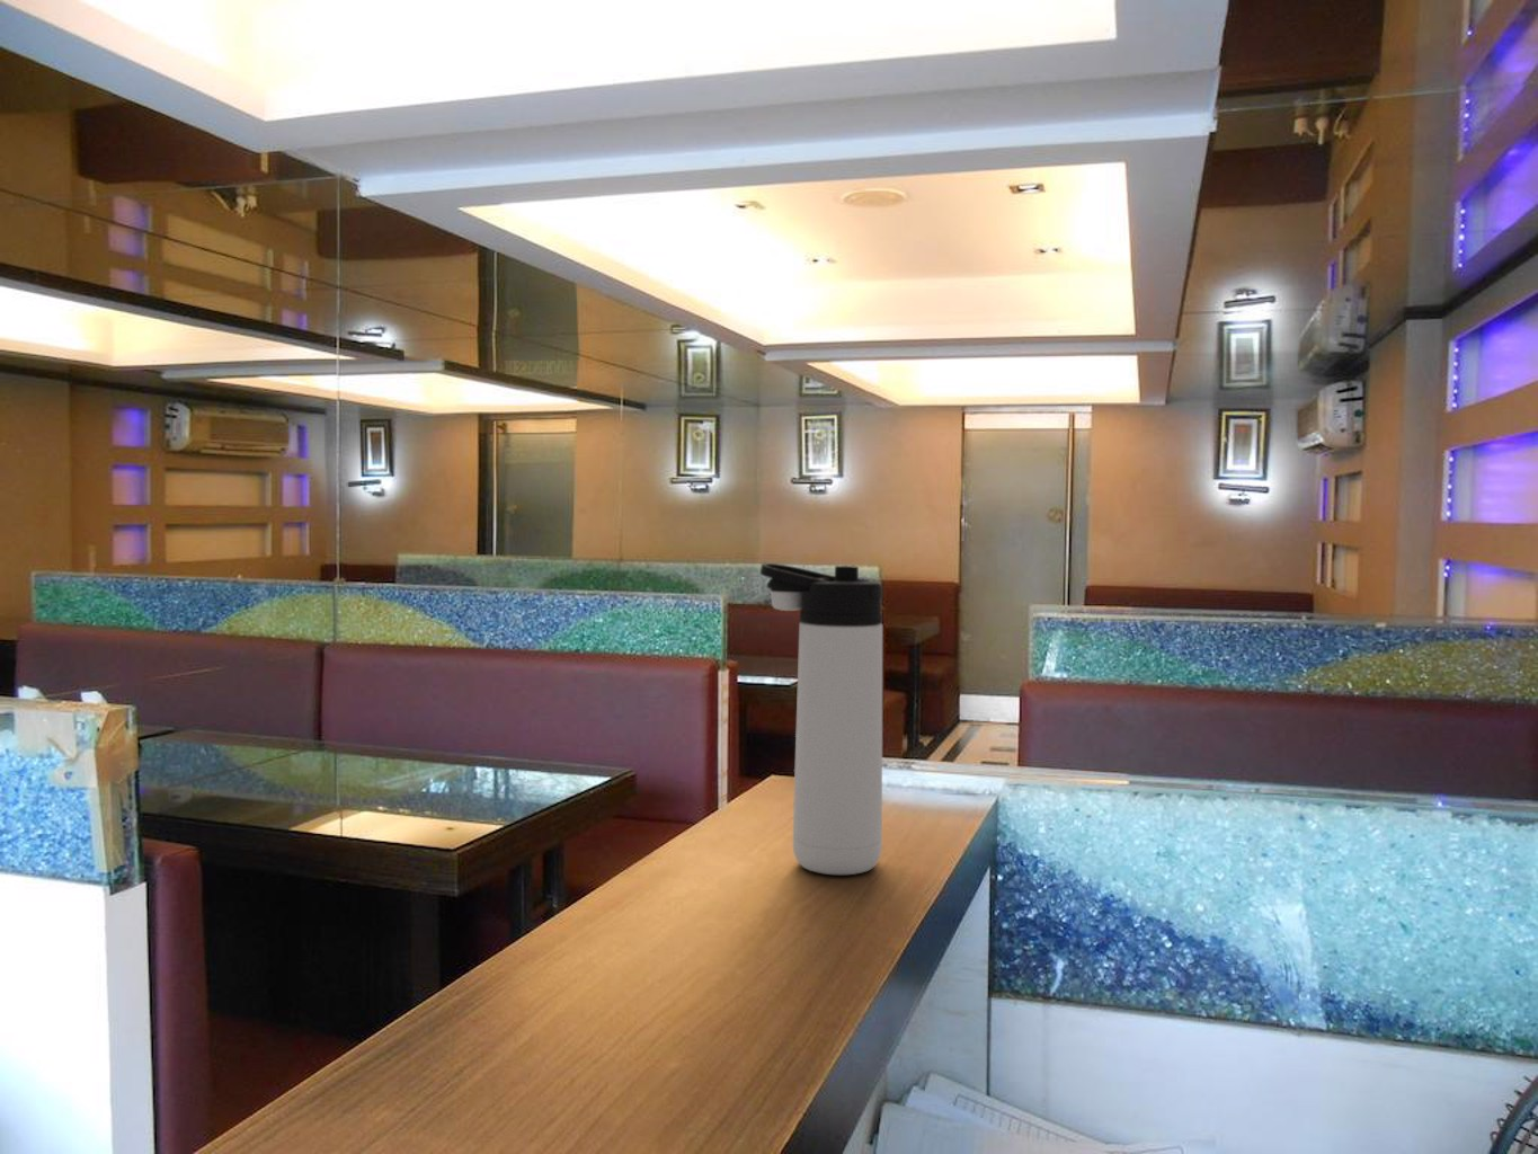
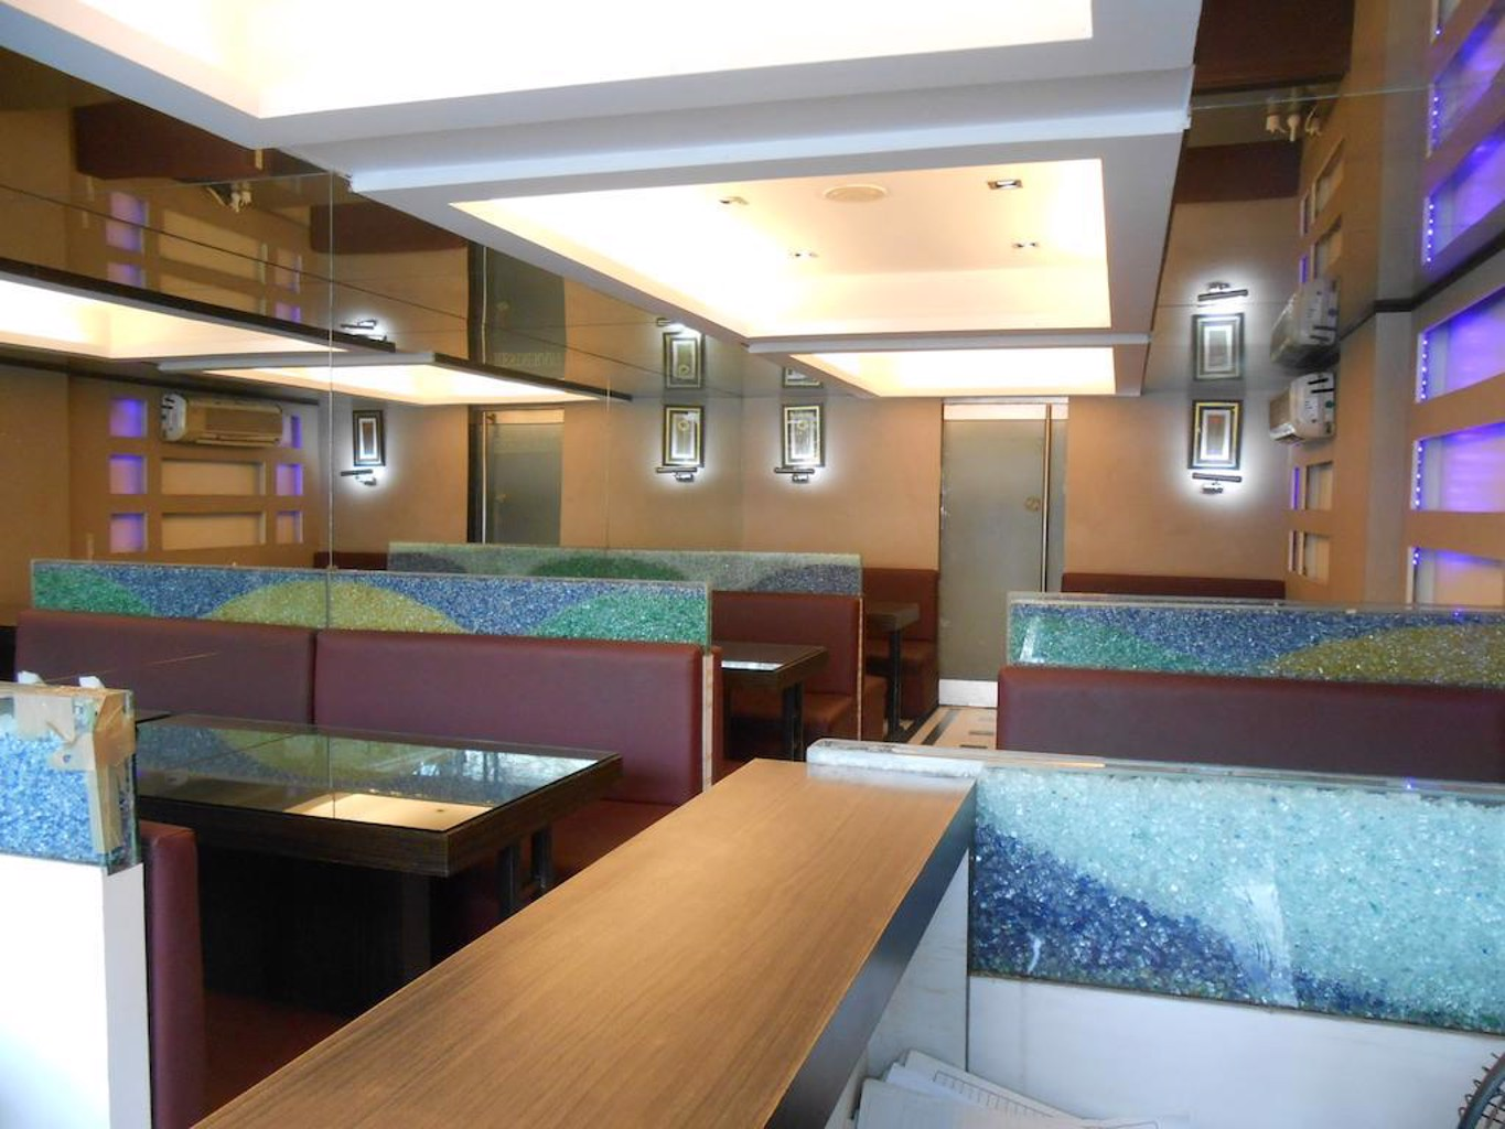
- thermos bottle [760,562,884,875]
